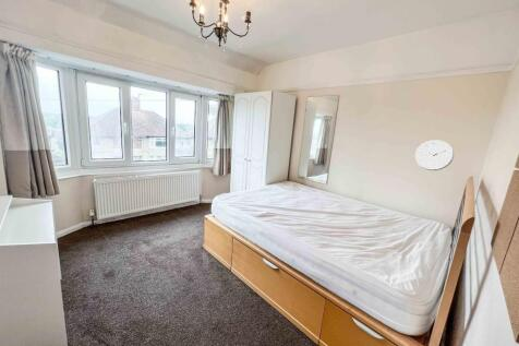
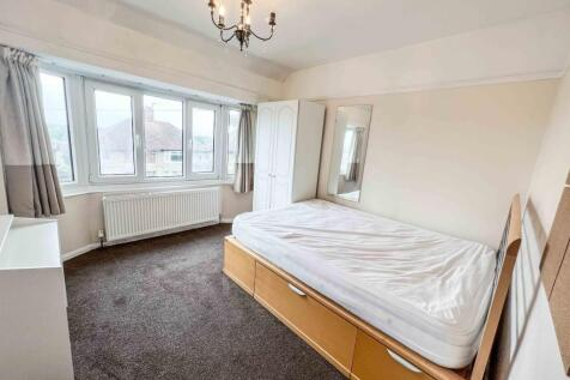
- wall clock [414,139,455,171]
